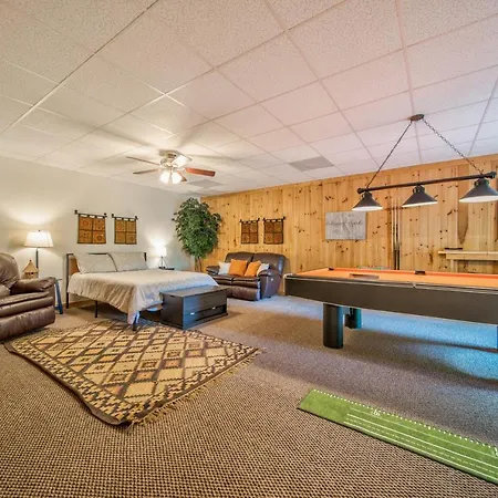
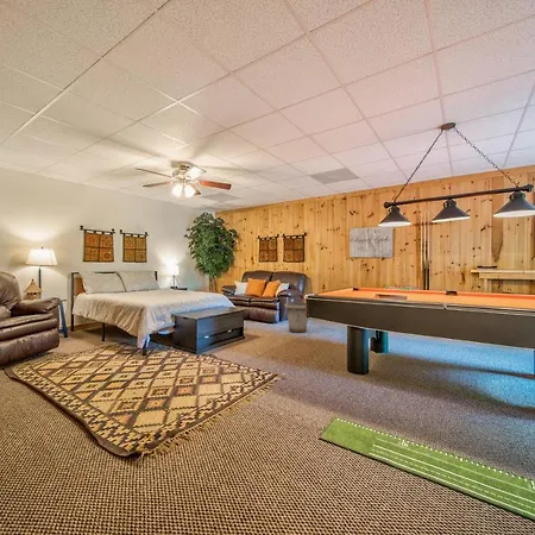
+ trash can [283,302,309,334]
